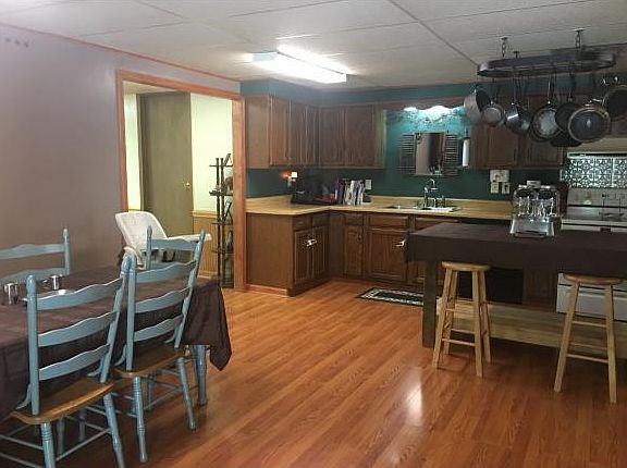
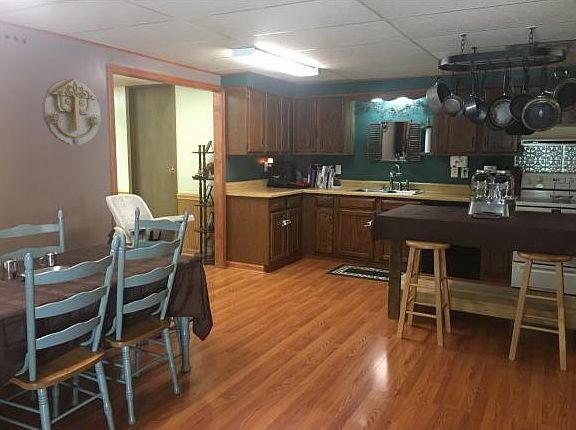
+ wall decoration [41,78,102,146]
